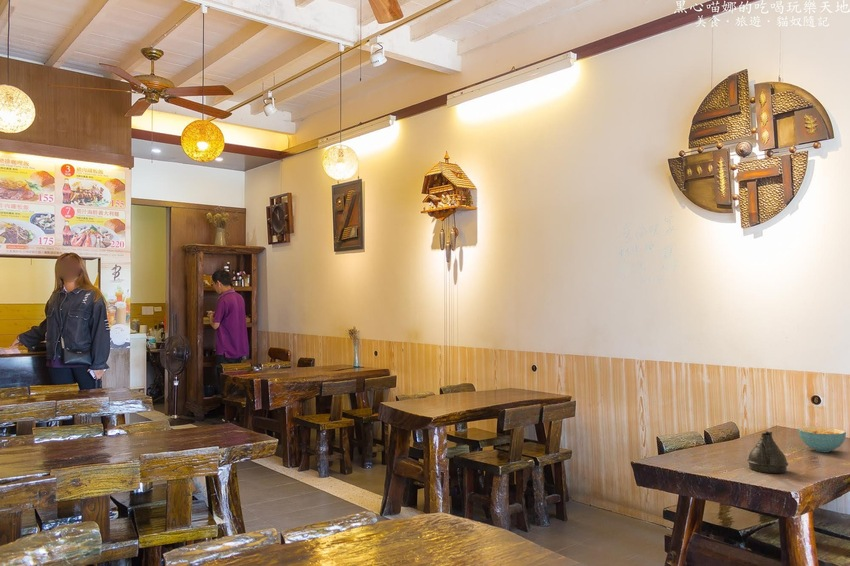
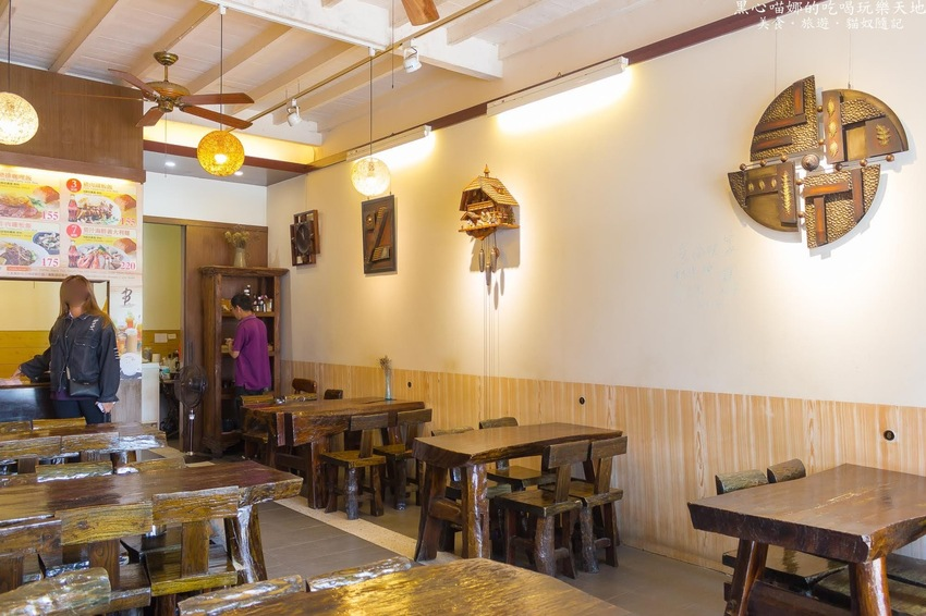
- cereal bowl [797,426,847,453]
- teapot [746,430,789,474]
